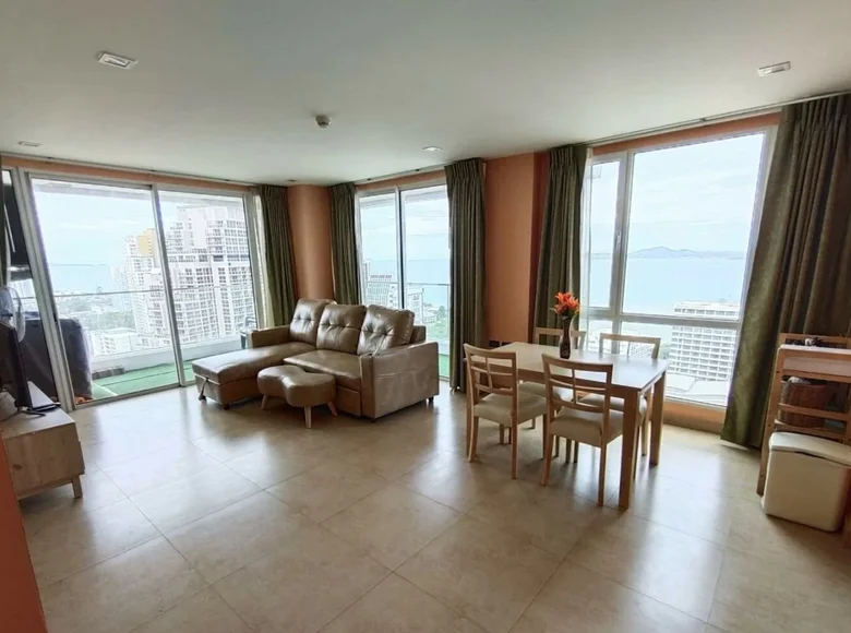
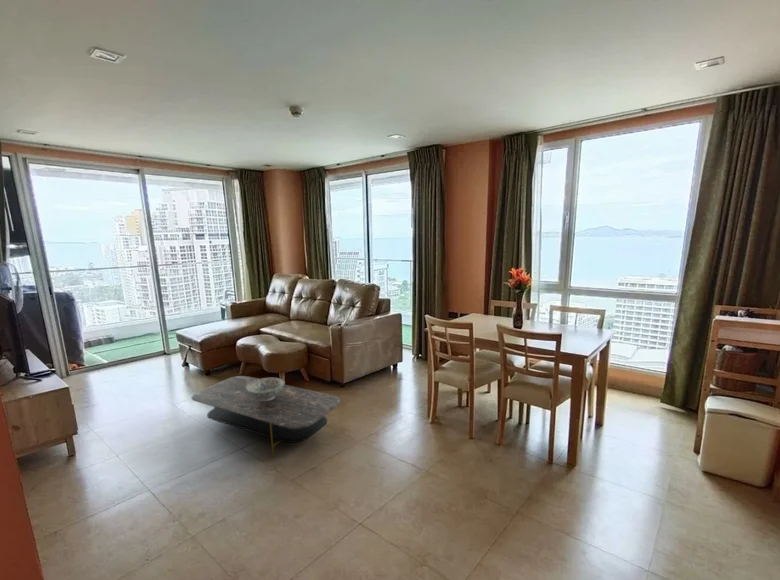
+ coffee table [191,375,341,458]
+ decorative bowl [247,377,285,401]
